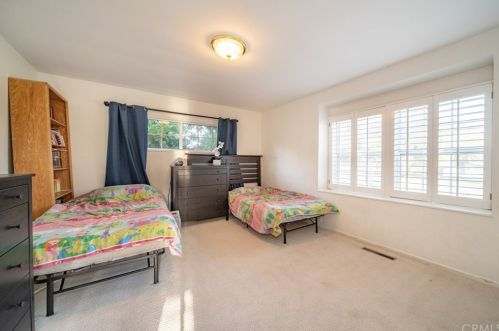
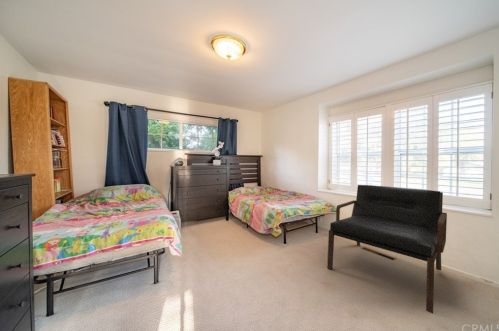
+ bench [326,184,448,314]
